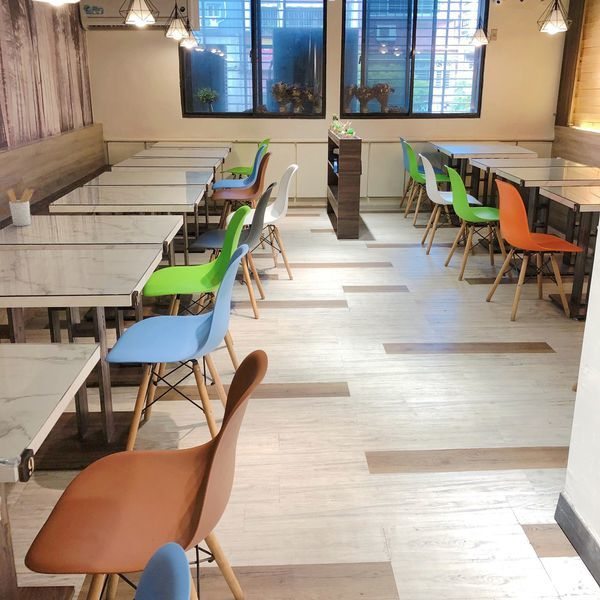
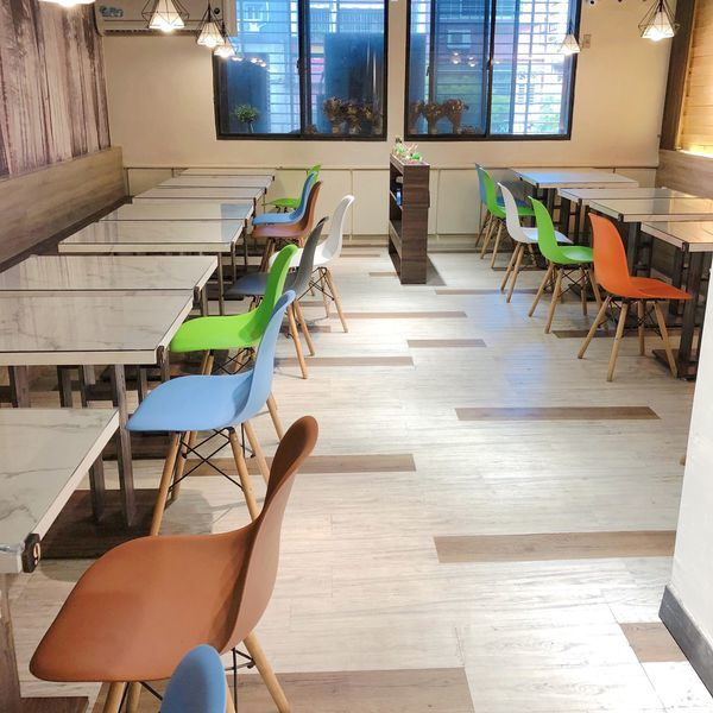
- utensil holder [6,188,35,227]
